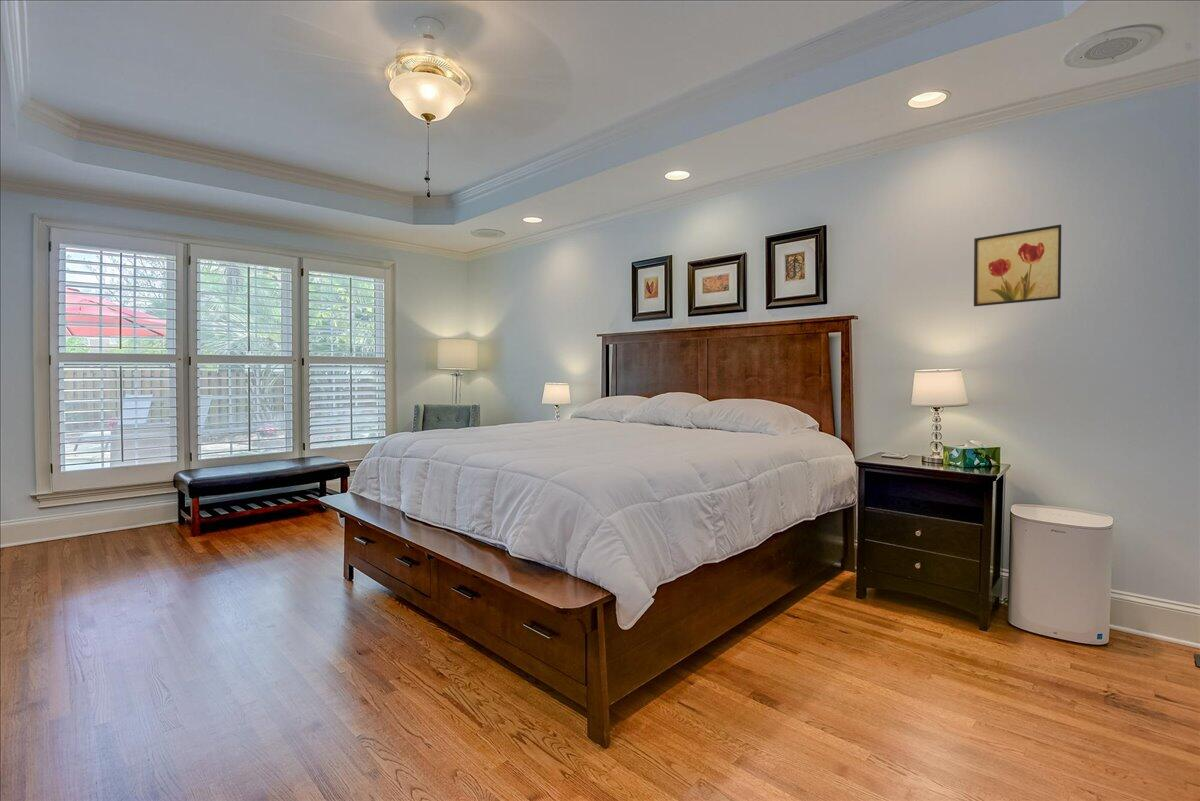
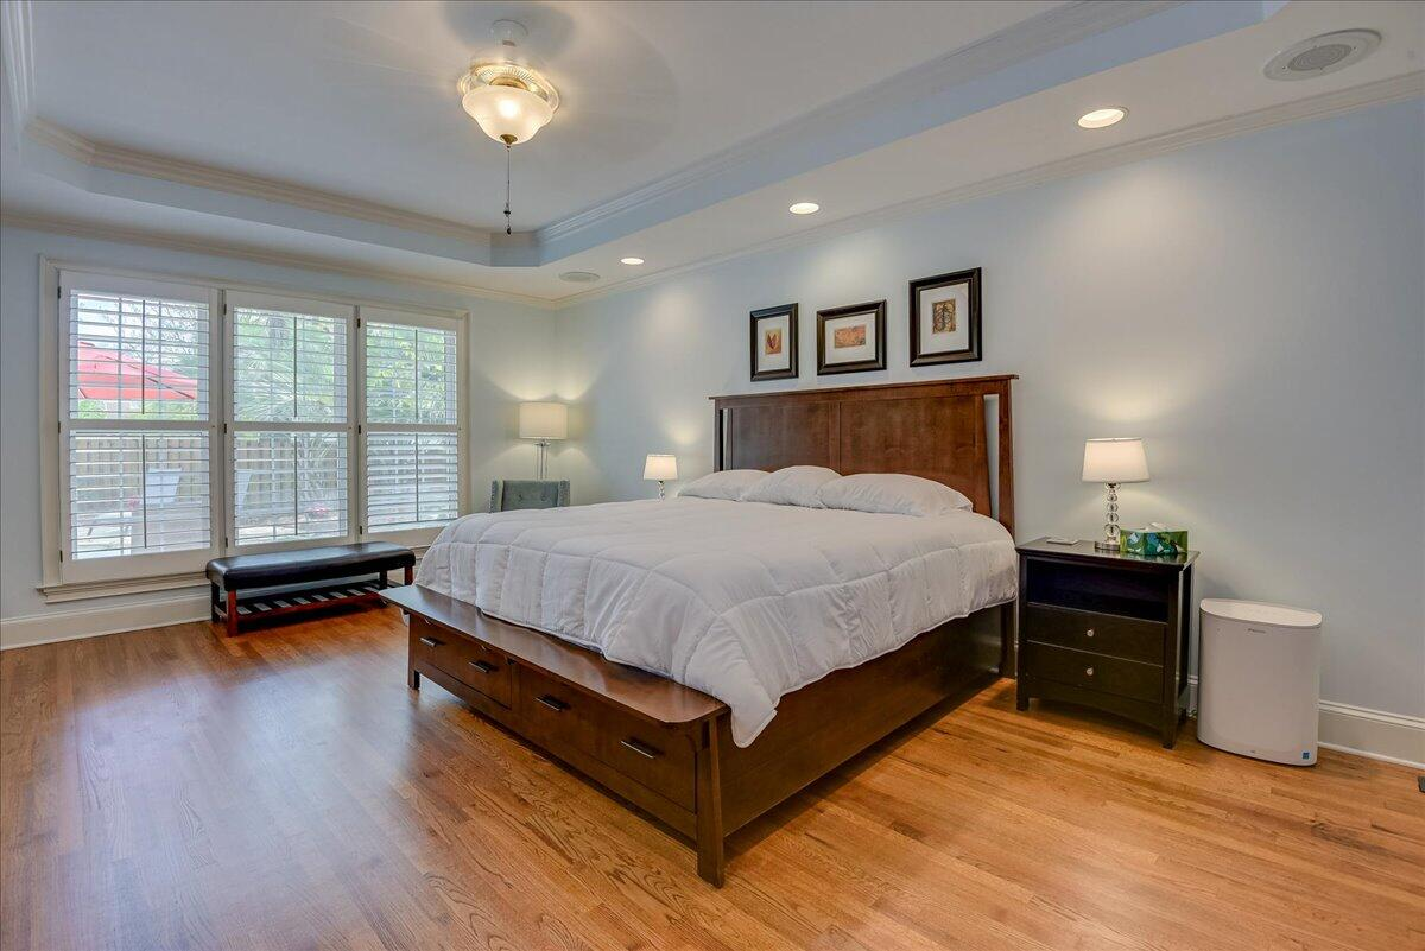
- wall art [973,224,1062,307]
